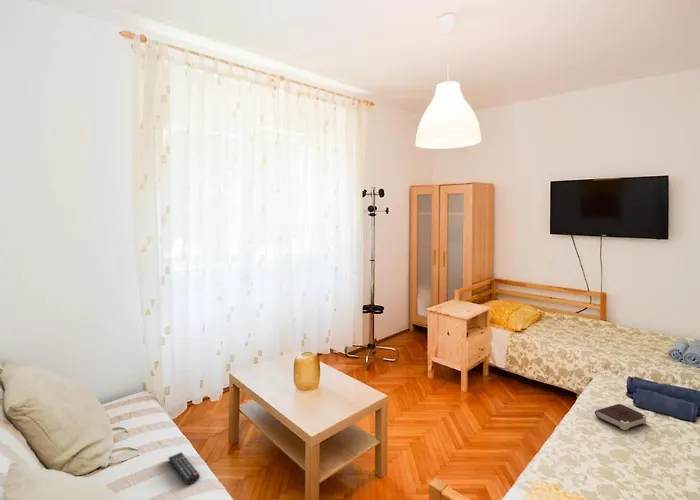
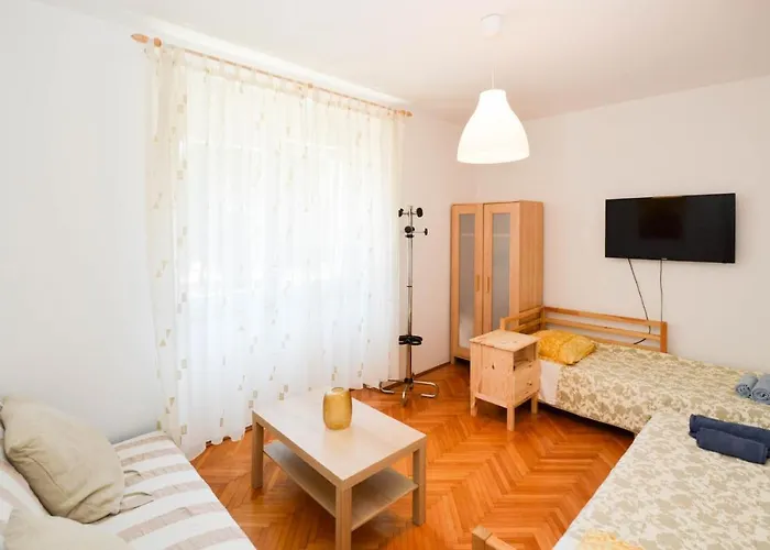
- book [594,403,648,431]
- remote control [167,451,201,485]
